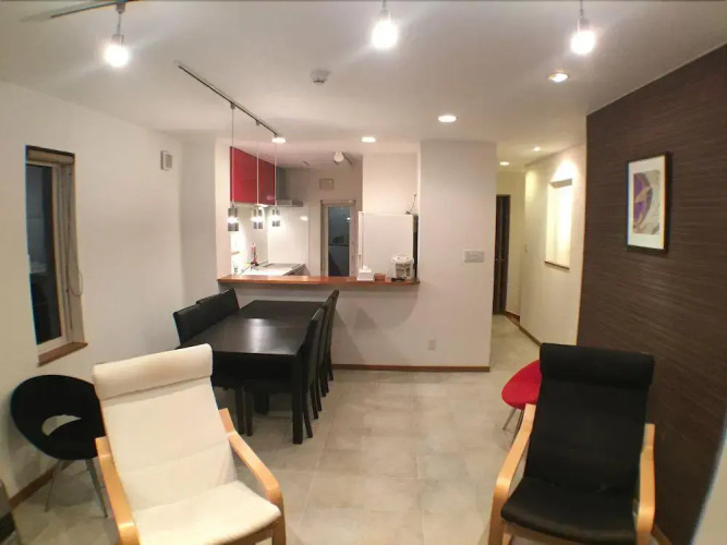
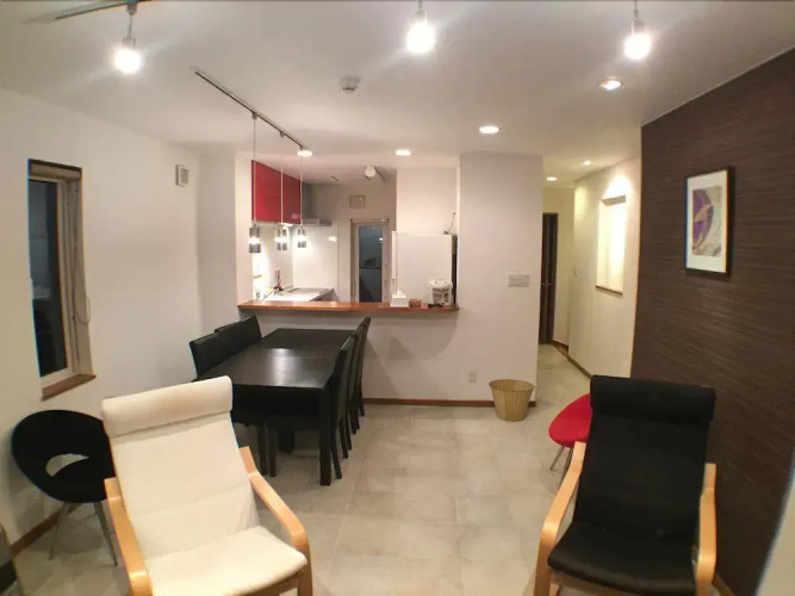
+ basket [487,378,535,422]
